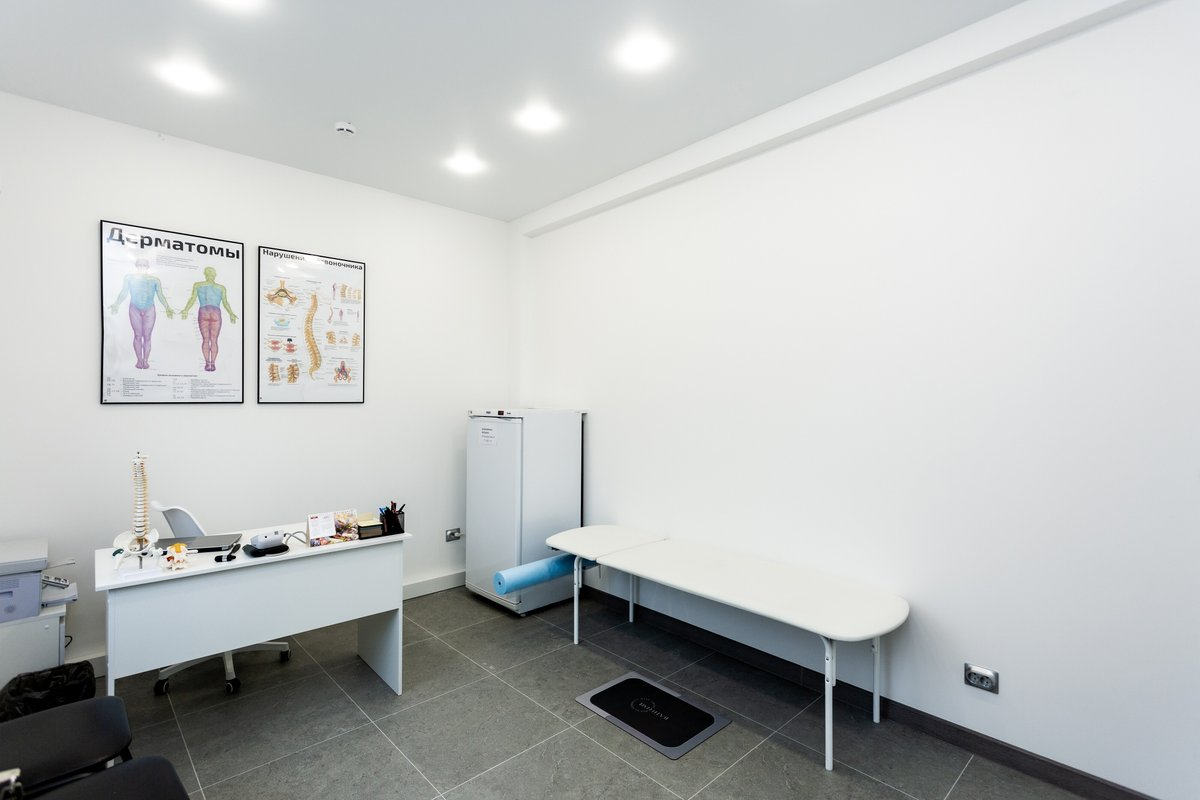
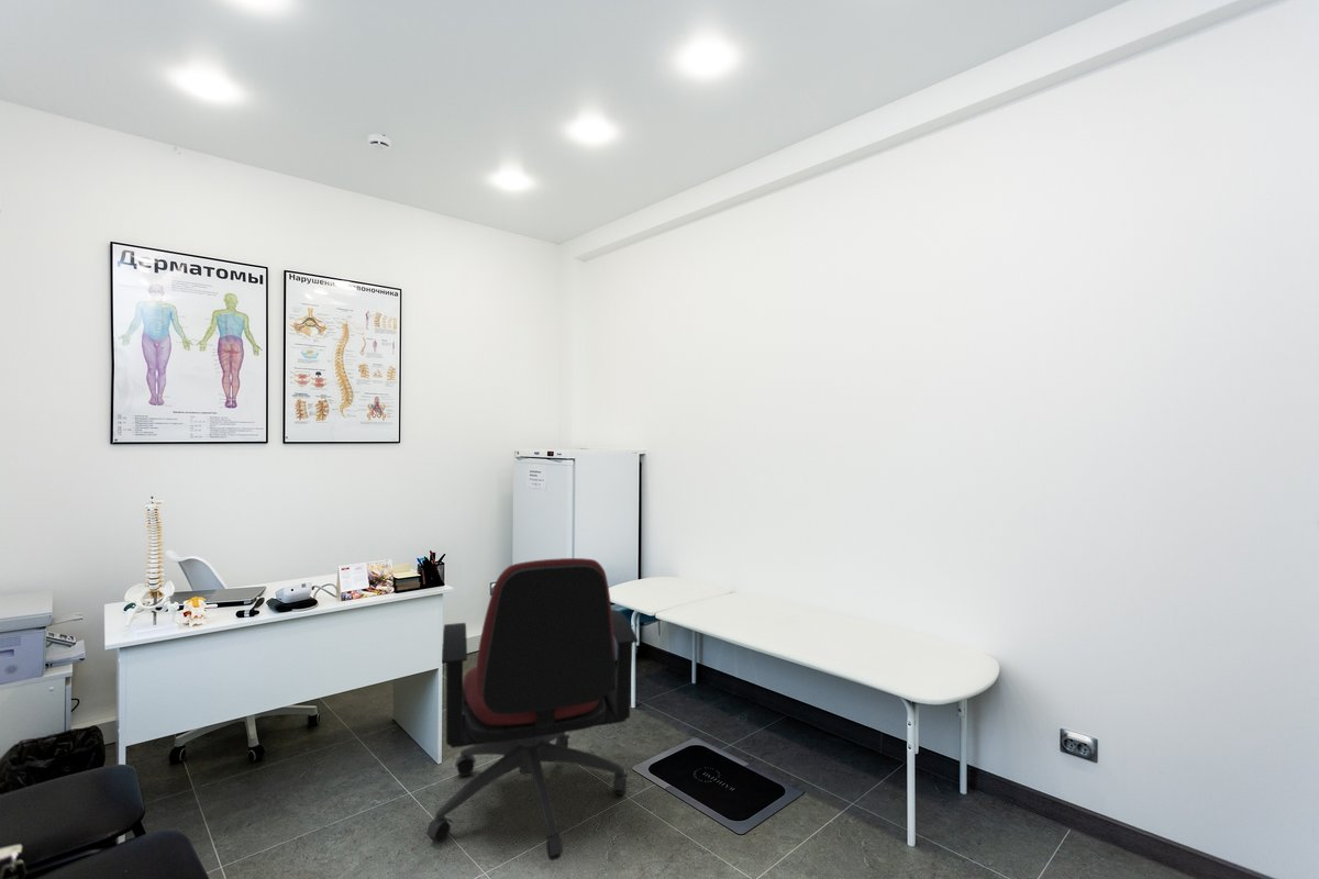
+ office chair [425,557,639,861]
